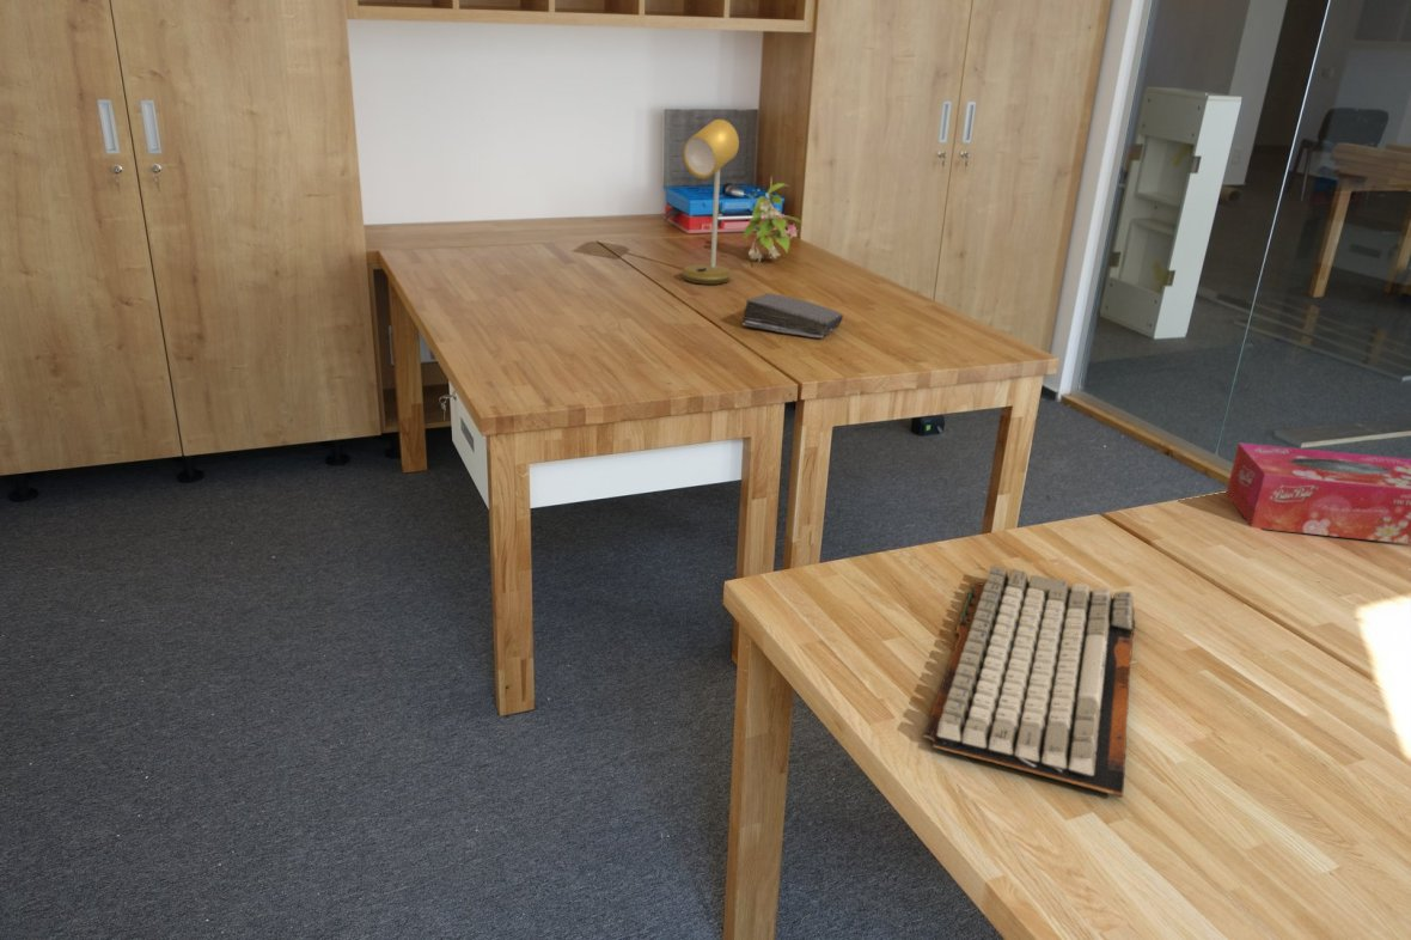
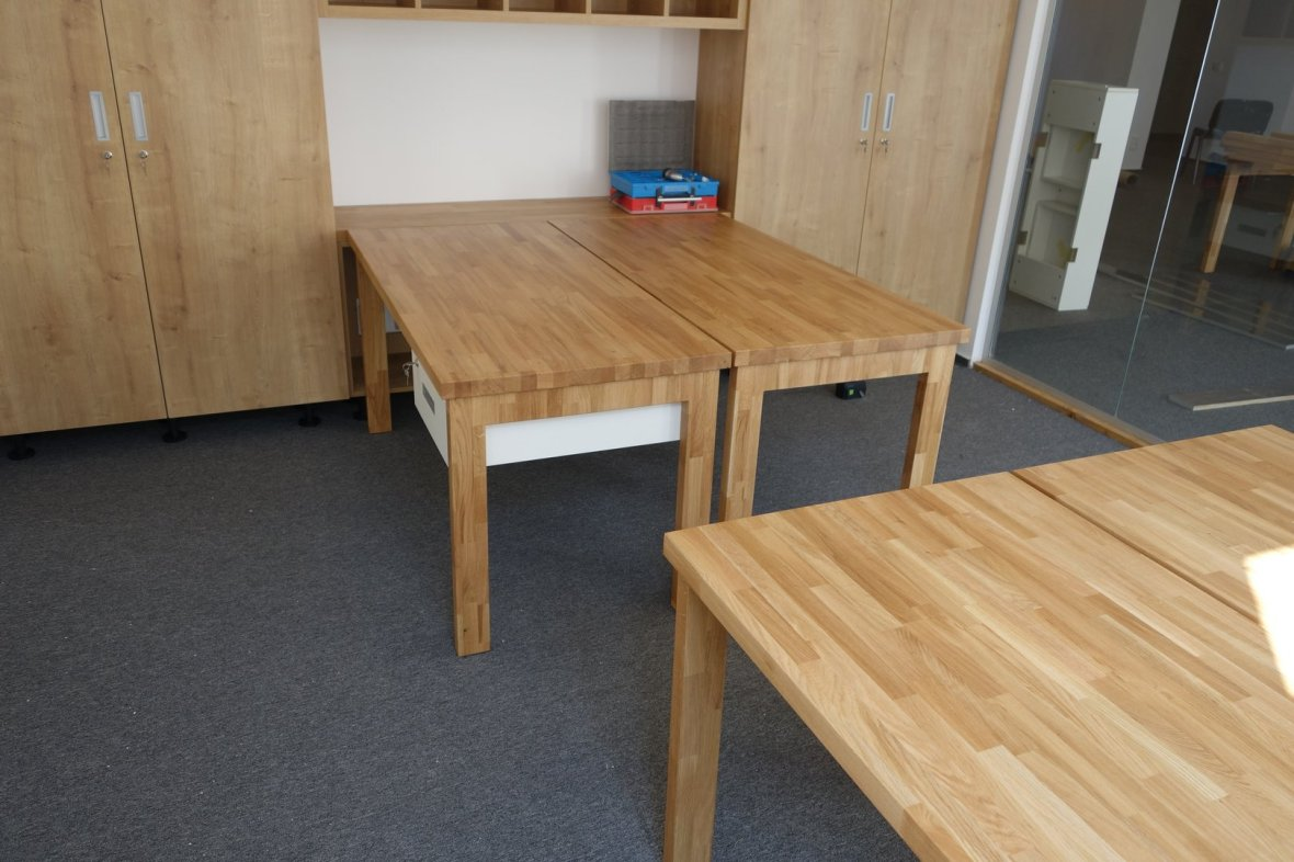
- keyboard [922,564,1136,799]
- plant [743,175,807,264]
- desk lamp [682,118,740,286]
- book [741,292,844,340]
- tissue box [1226,441,1411,545]
